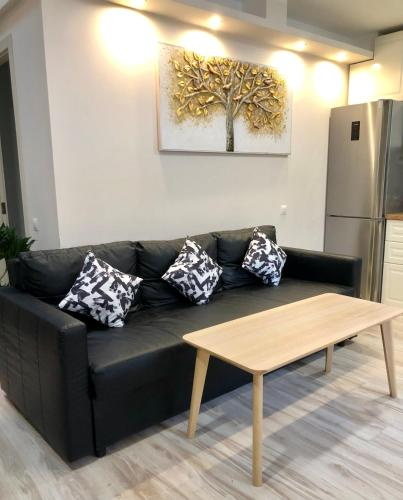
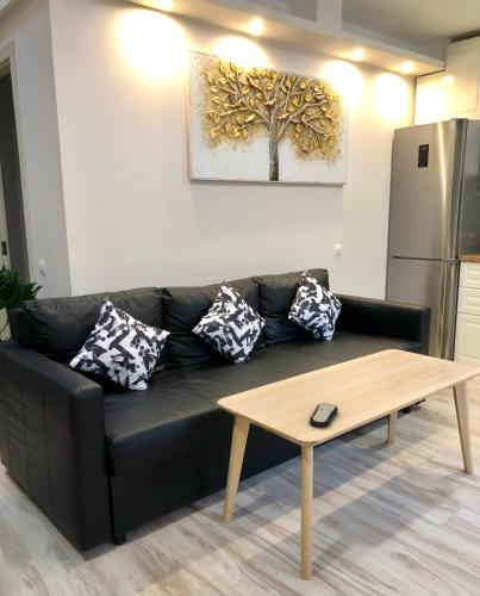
+ remote control [308,402,339,429]
